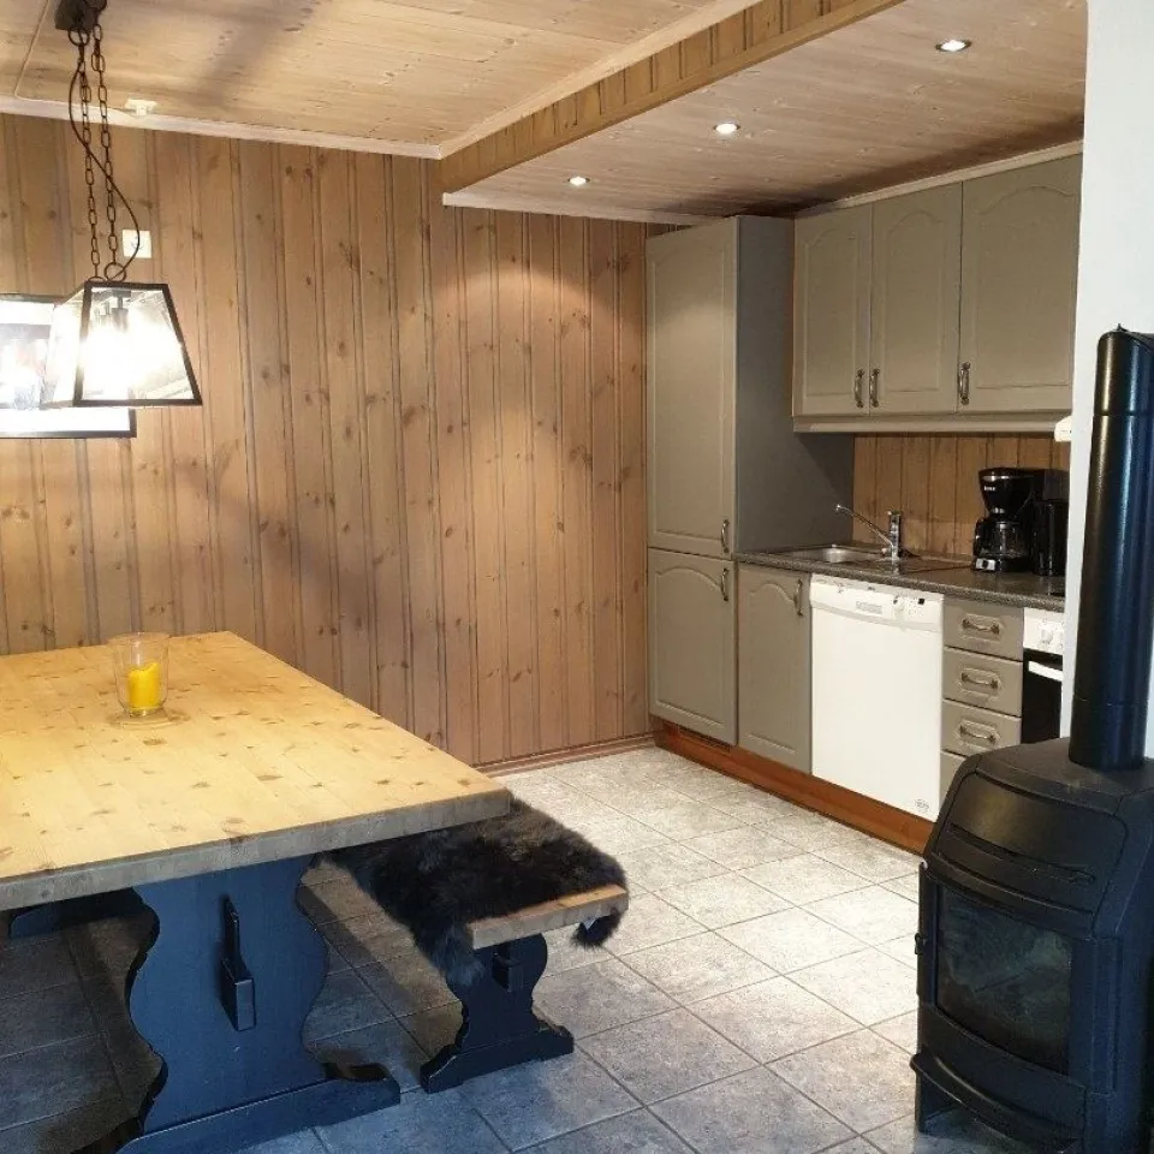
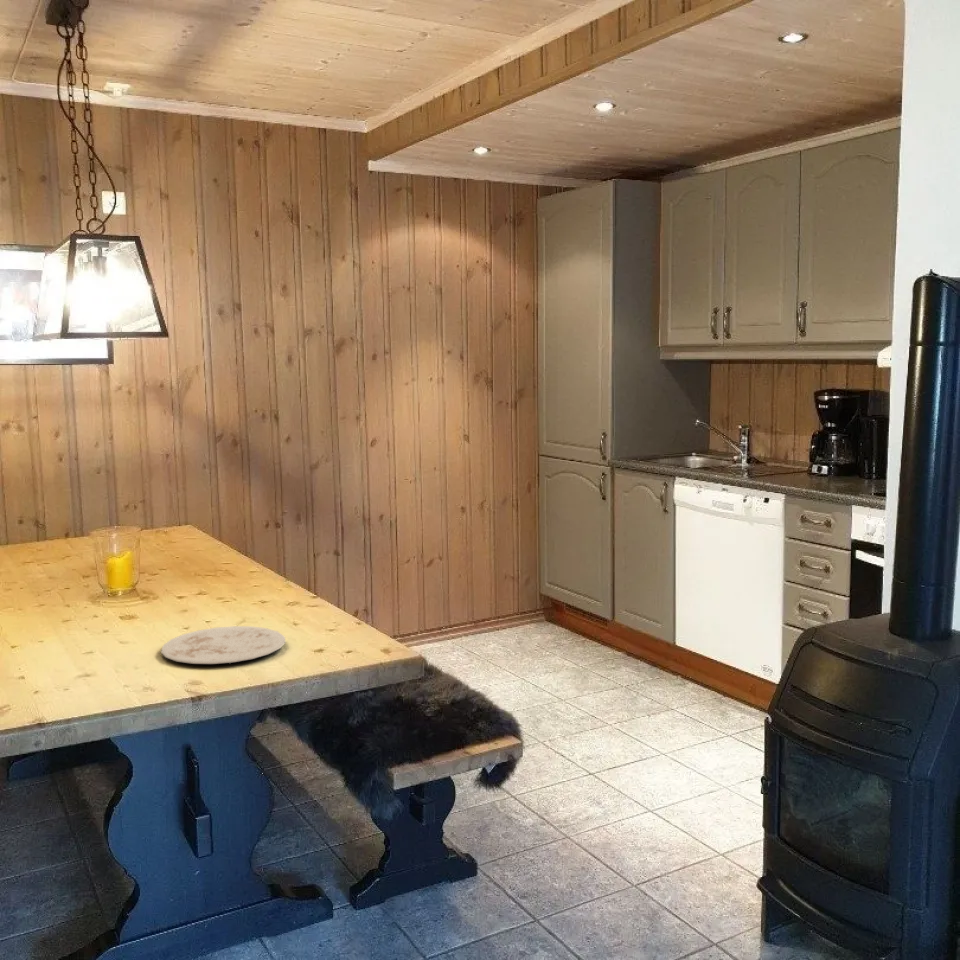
+ plate [160,625,286,665]
